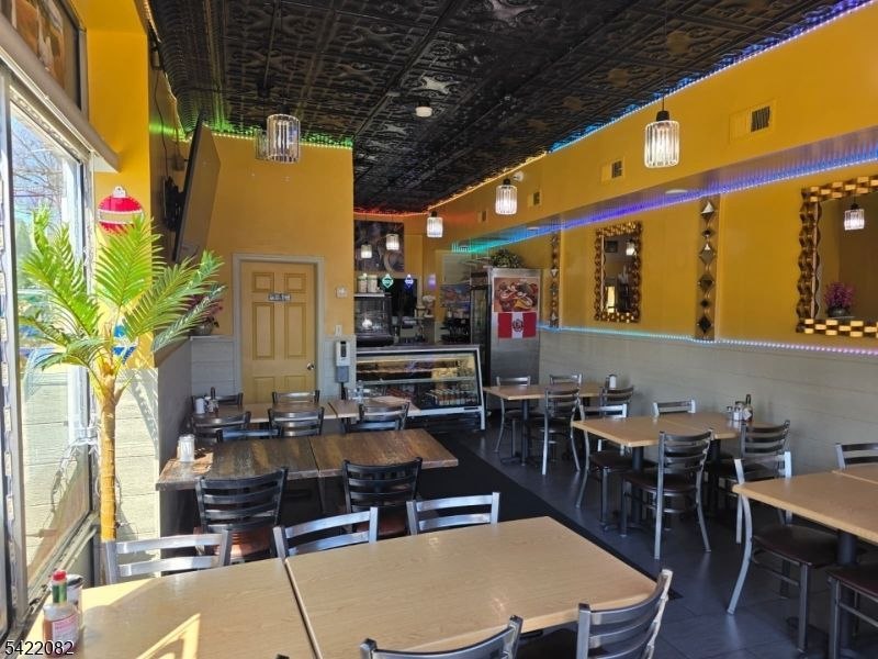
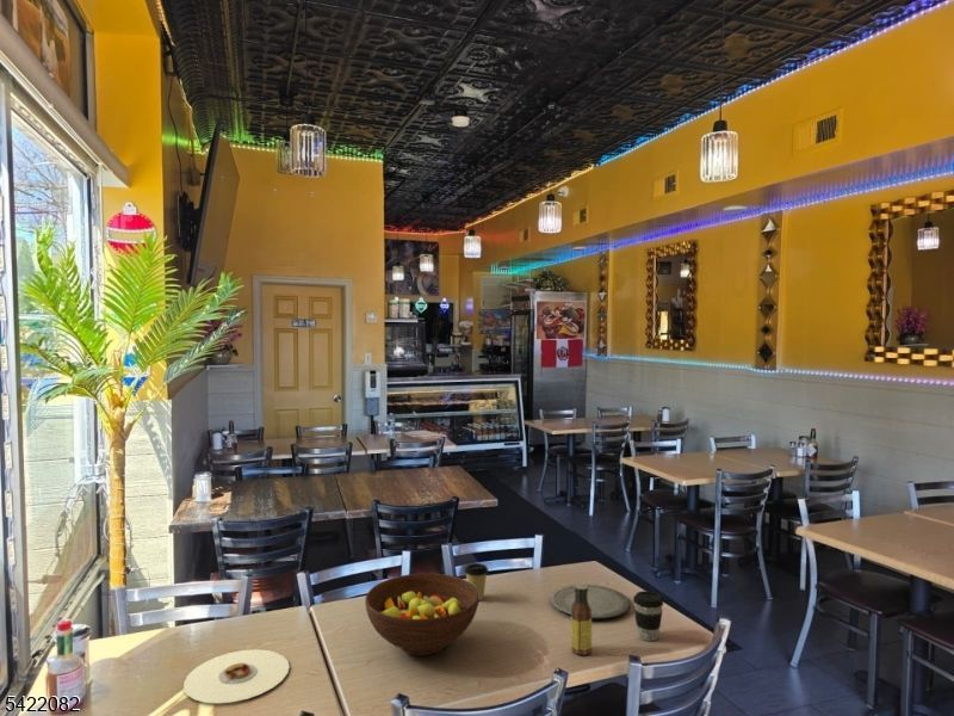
+ plate [182,648,291,704]
+ coffee cup [463,562,490,601]
+ sauce bottle [570,584,593,656]
+ plate [550,584,631,619]
+ fruit bowl [364,572,479,656]
+ coffee cup [632,590,664,642]
